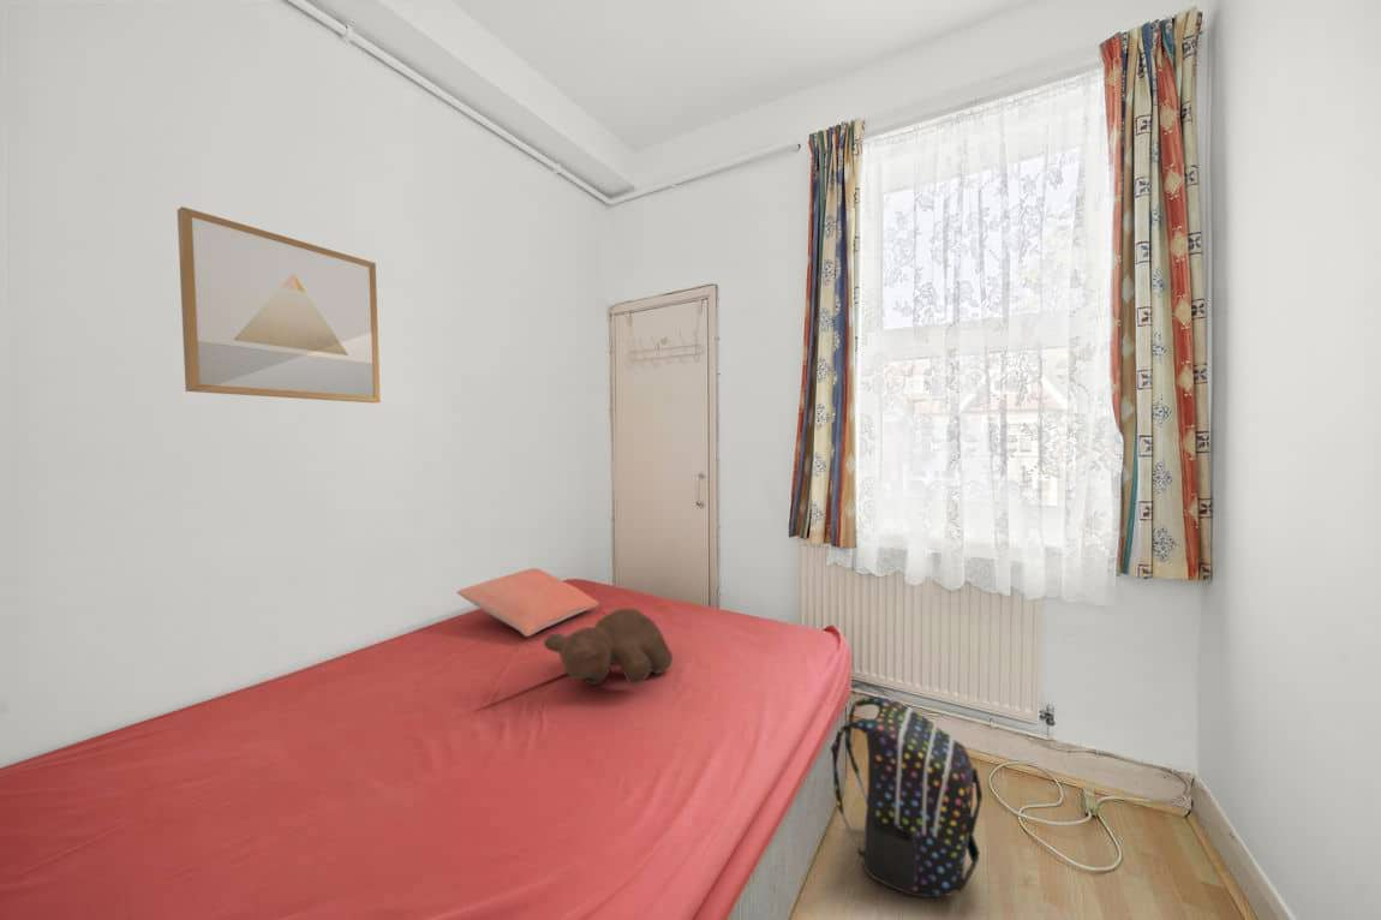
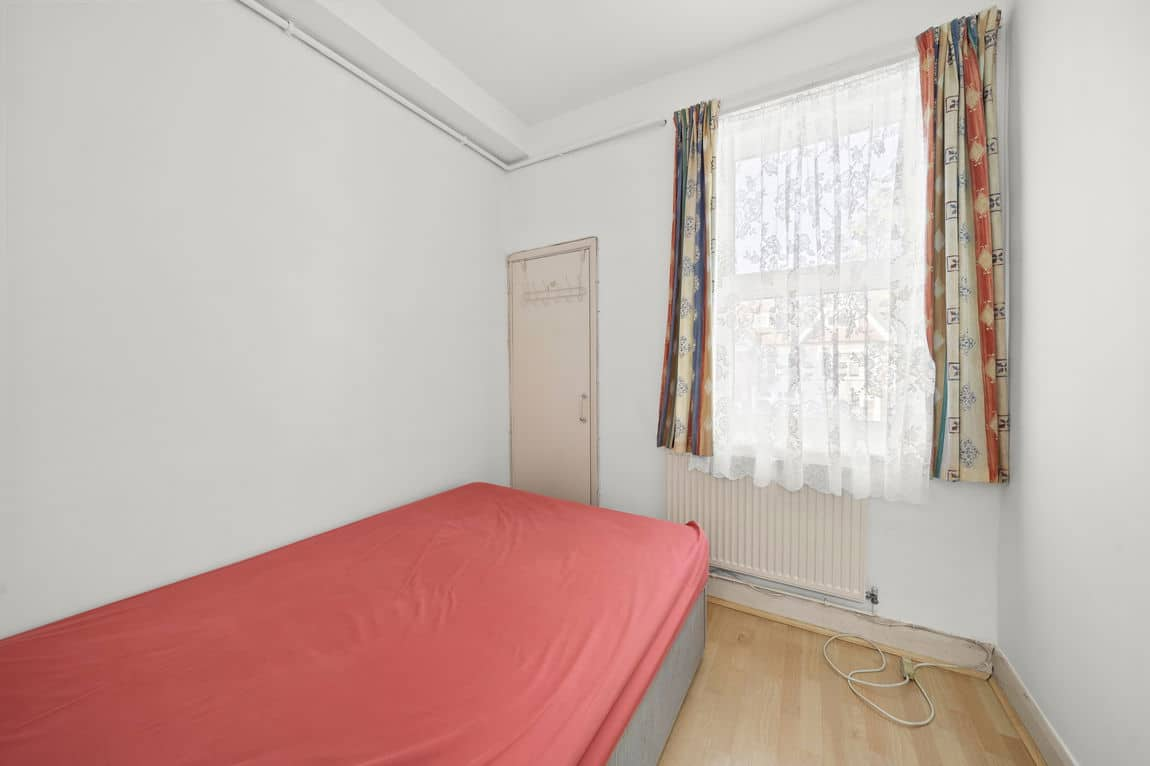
- pillow [455,567,600,638]
- backpack [829,695,984,900]
- teddy bear [543,608,674,687]
- wall art [177,205,382,404]
